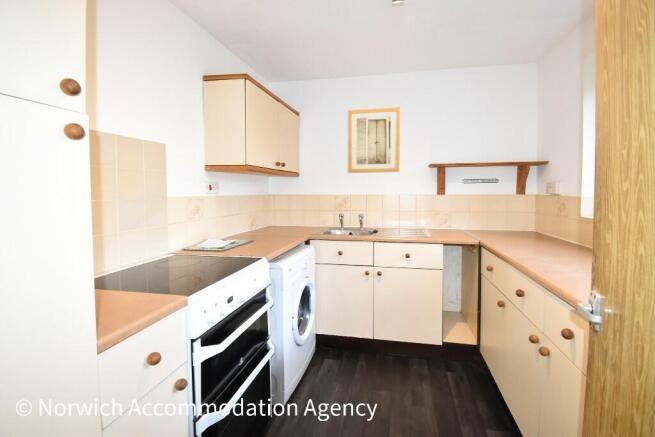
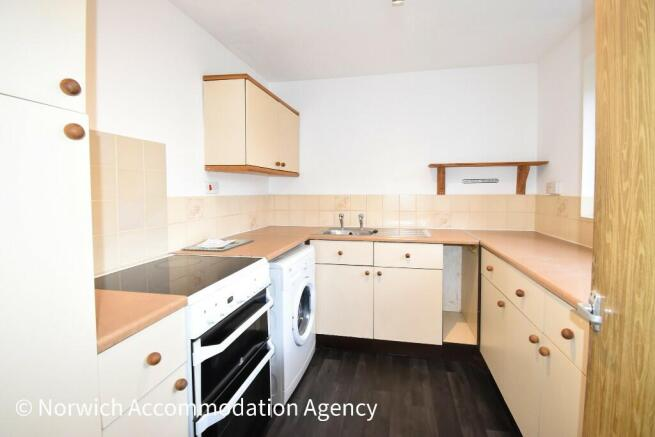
- wall art [347,106,401,174]
